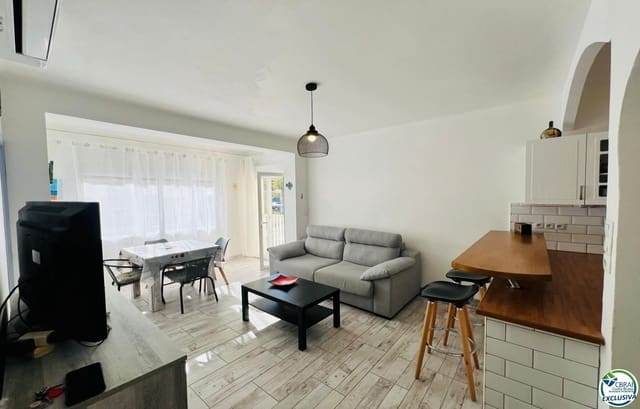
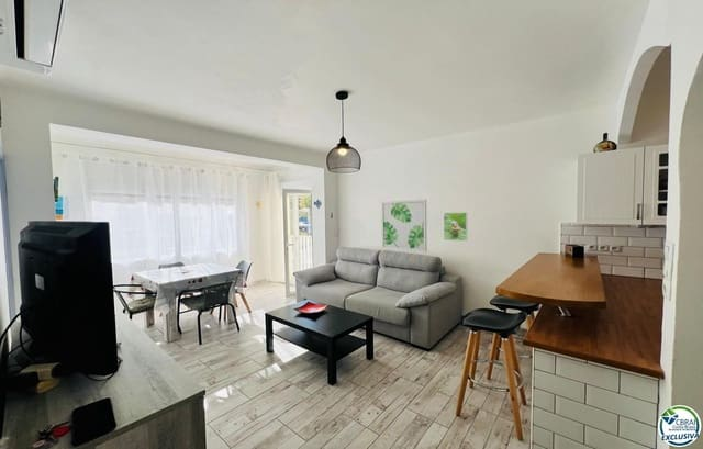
+ wall art [380,199,428,254]
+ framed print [443,212,468,243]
